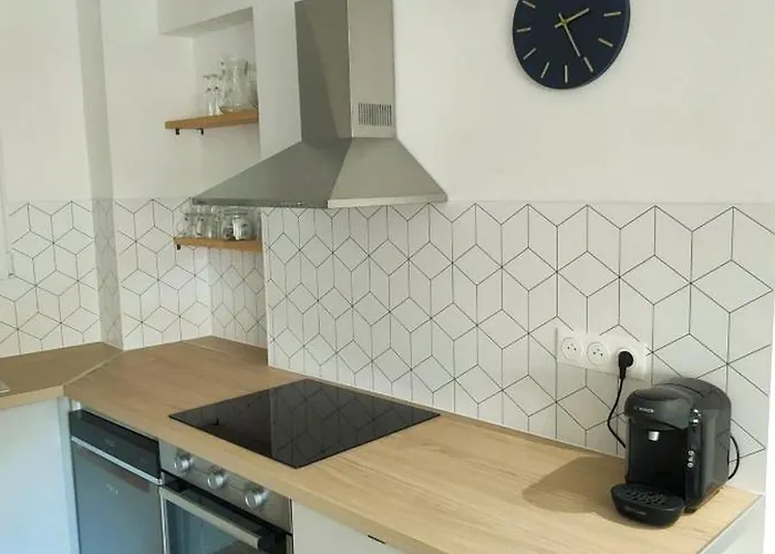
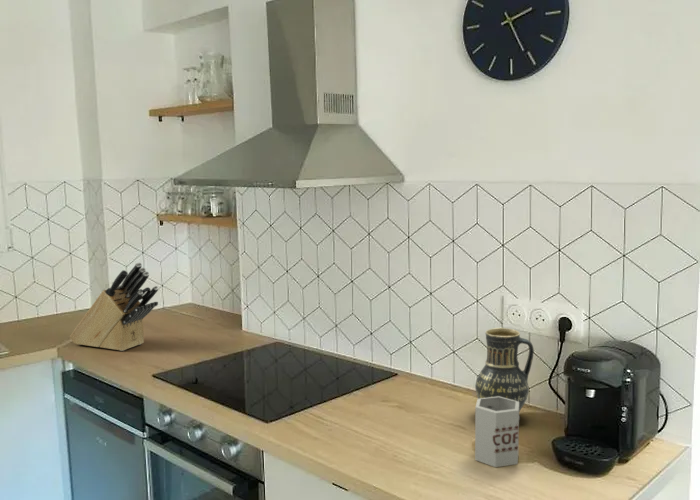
+ vase [474,327,535,421]
+ knife block [69,261,159,352]
+ mug [474,396,520,468]
